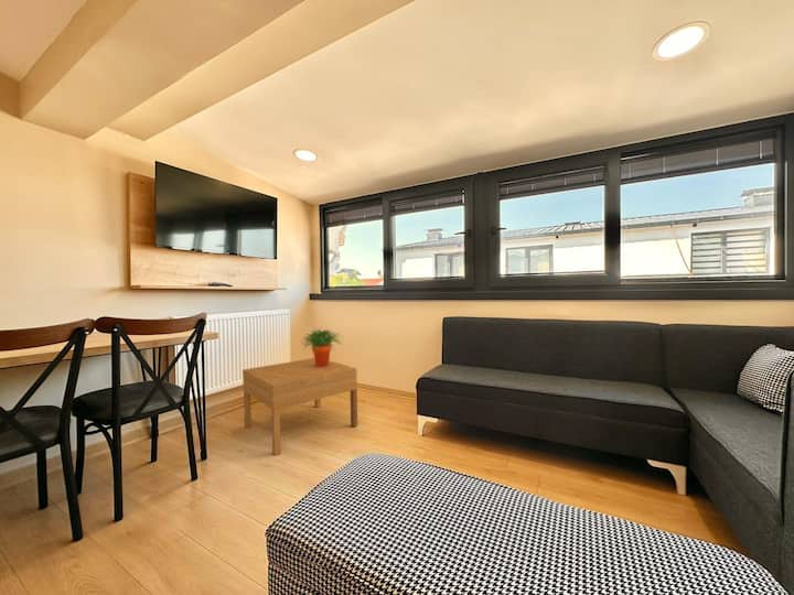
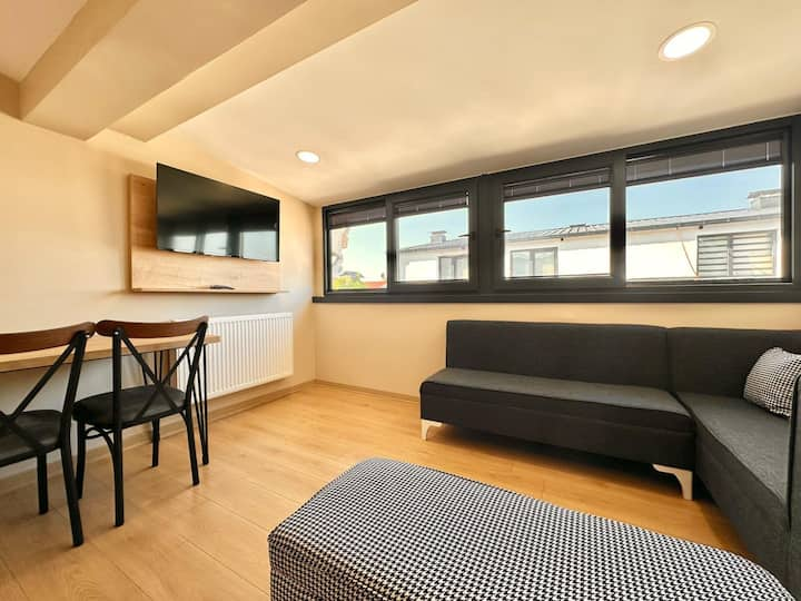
- potted plant [300,328,344,367]
- coffee table [242,357,358,456]
